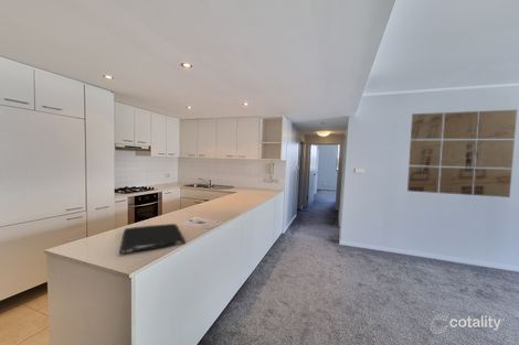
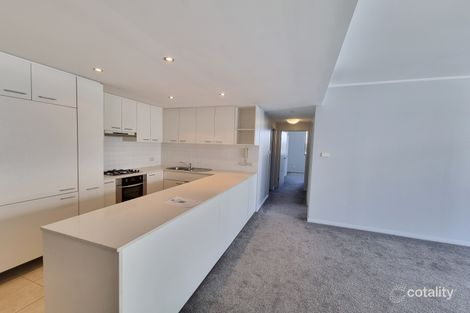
- cutting board [118,223,187,255]
- wall art [406,109,518,198]
